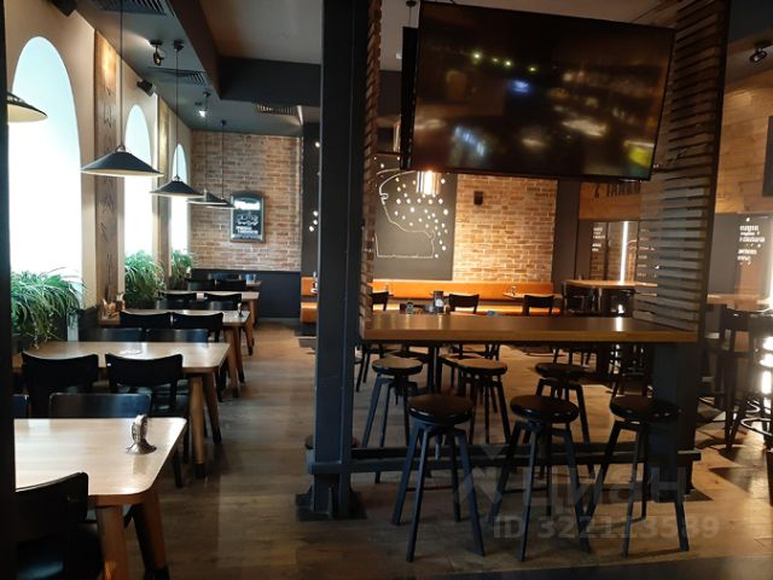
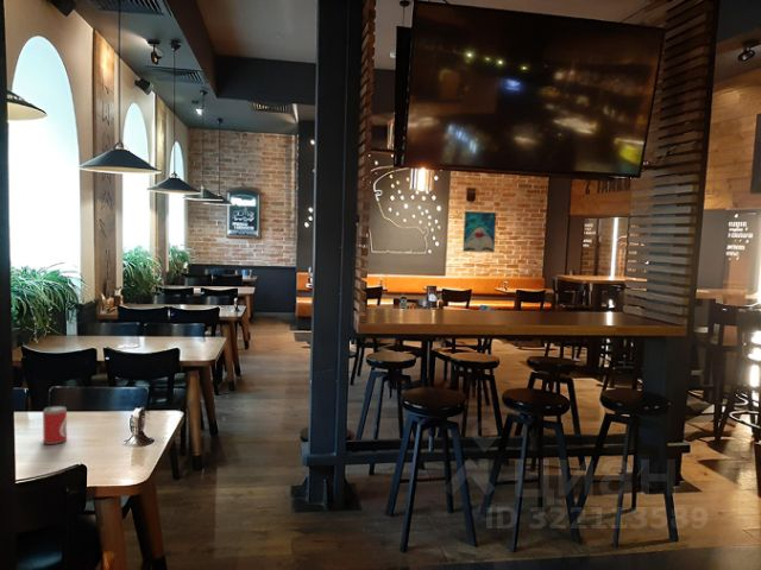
+ beer can [42,405,68,445]
+ wall art [461,210,497,254]
